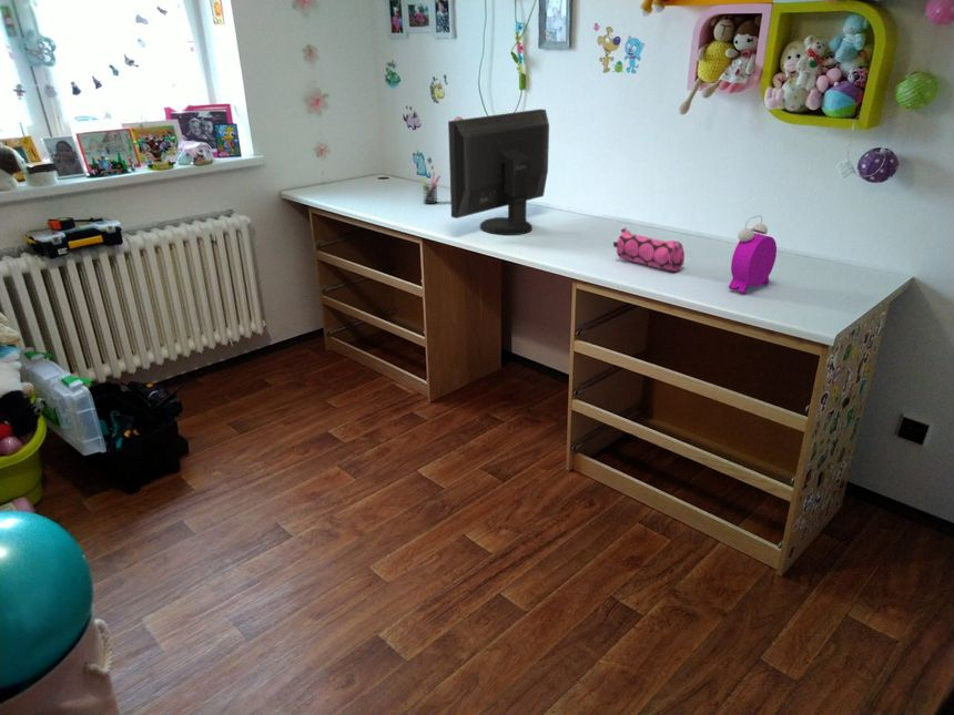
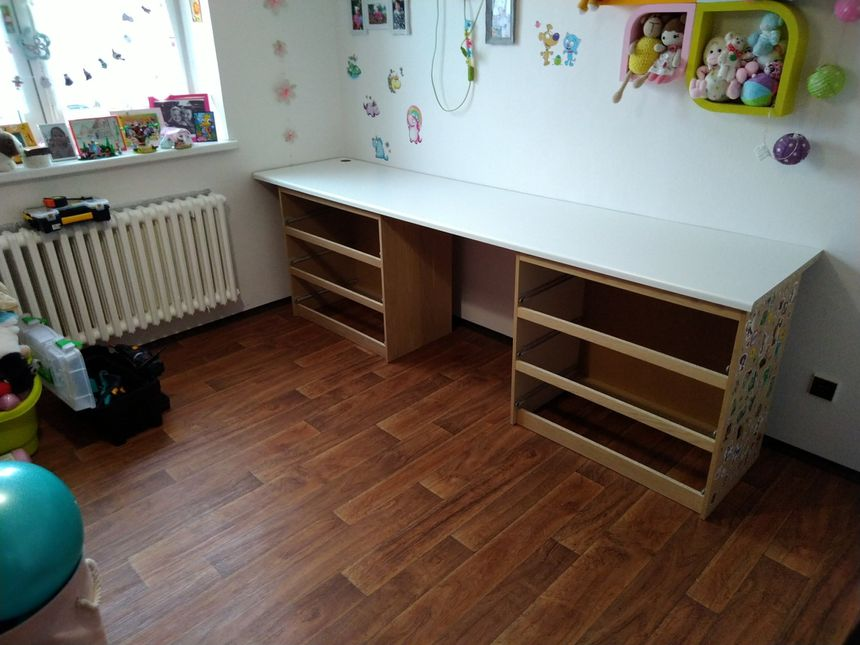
- pen holder [419,171,440,205]
- pencil case [612,227,686,273]
- alarm clock [728,214,778,295]
- computer monitor [447,108,550,236]
